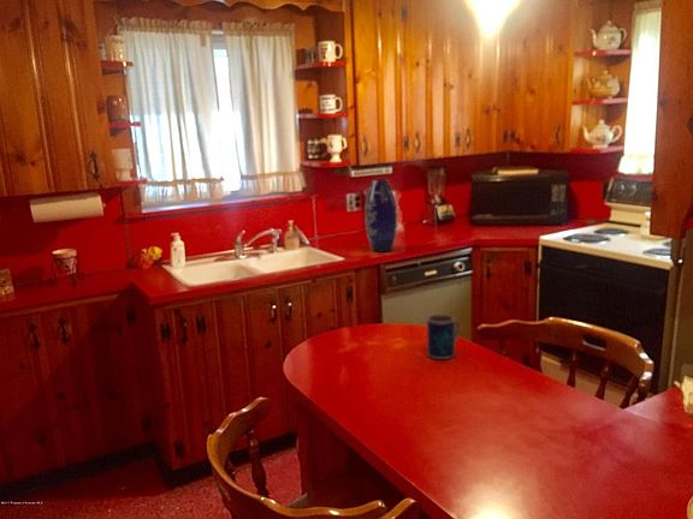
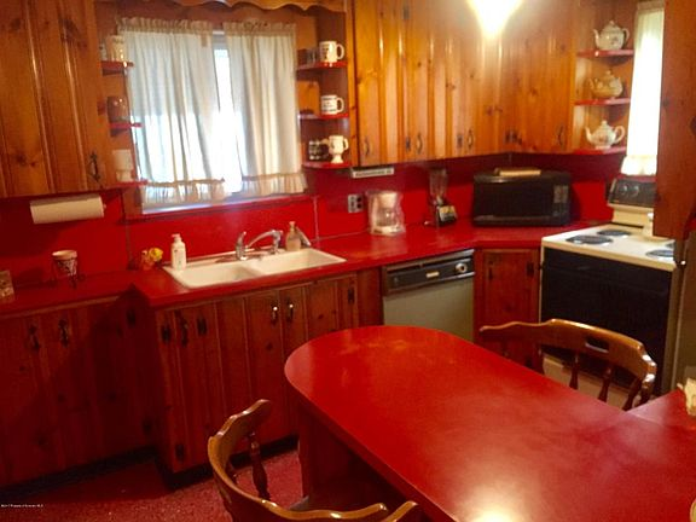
- mug [426,314,462,360]
- vase [363,178,398,253]
